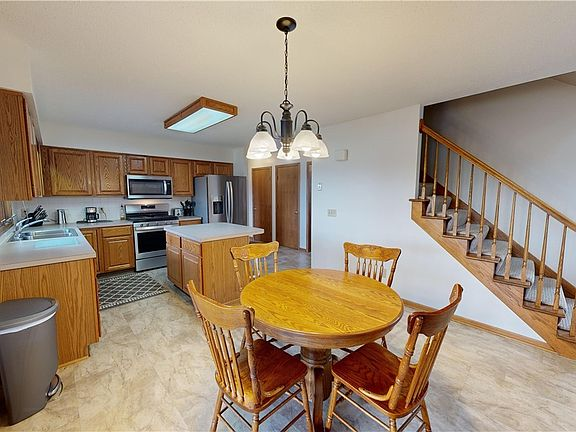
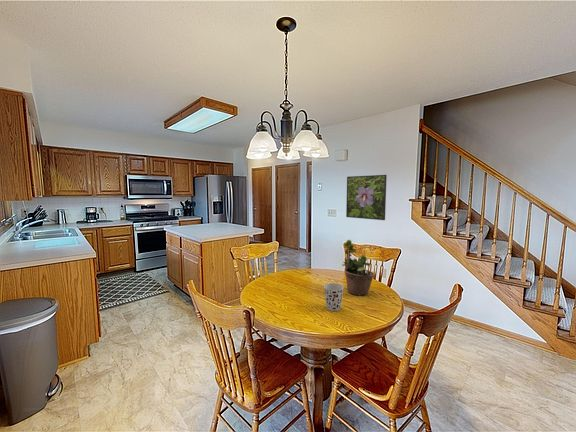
+ potted plant [341,239,376,296]
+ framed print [345,174,388,221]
+ cup [323,282,345,312]
